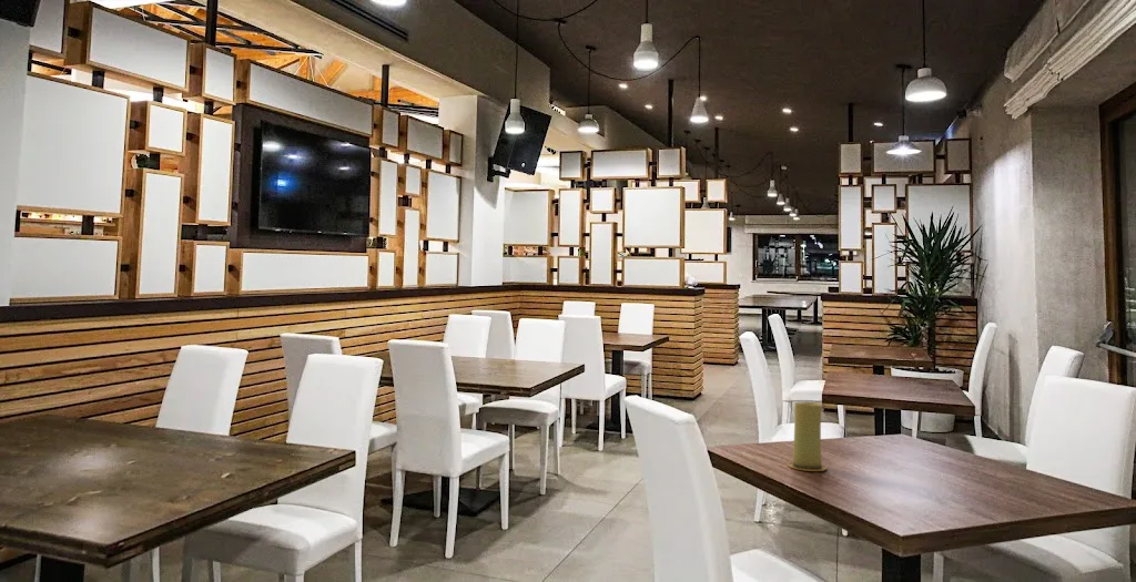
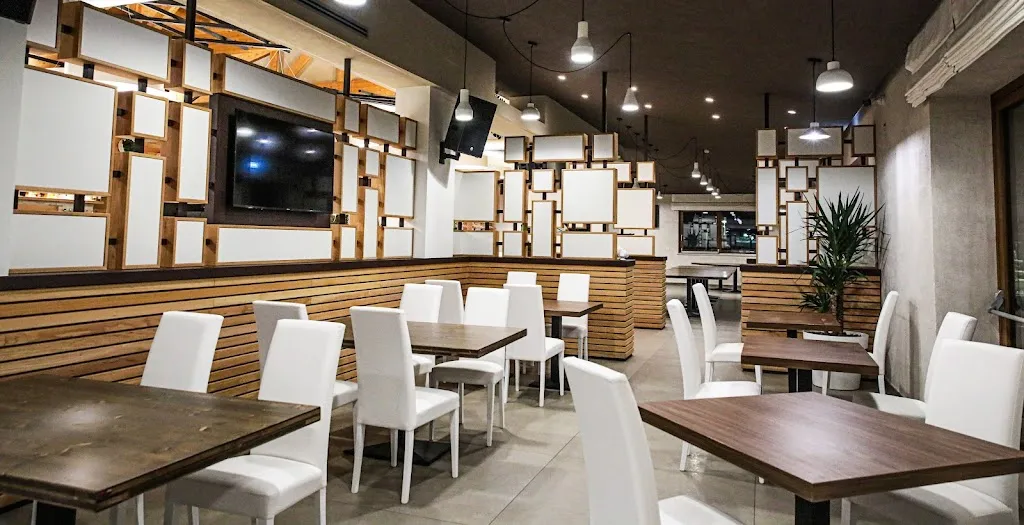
- candle [787,401,828,472]
